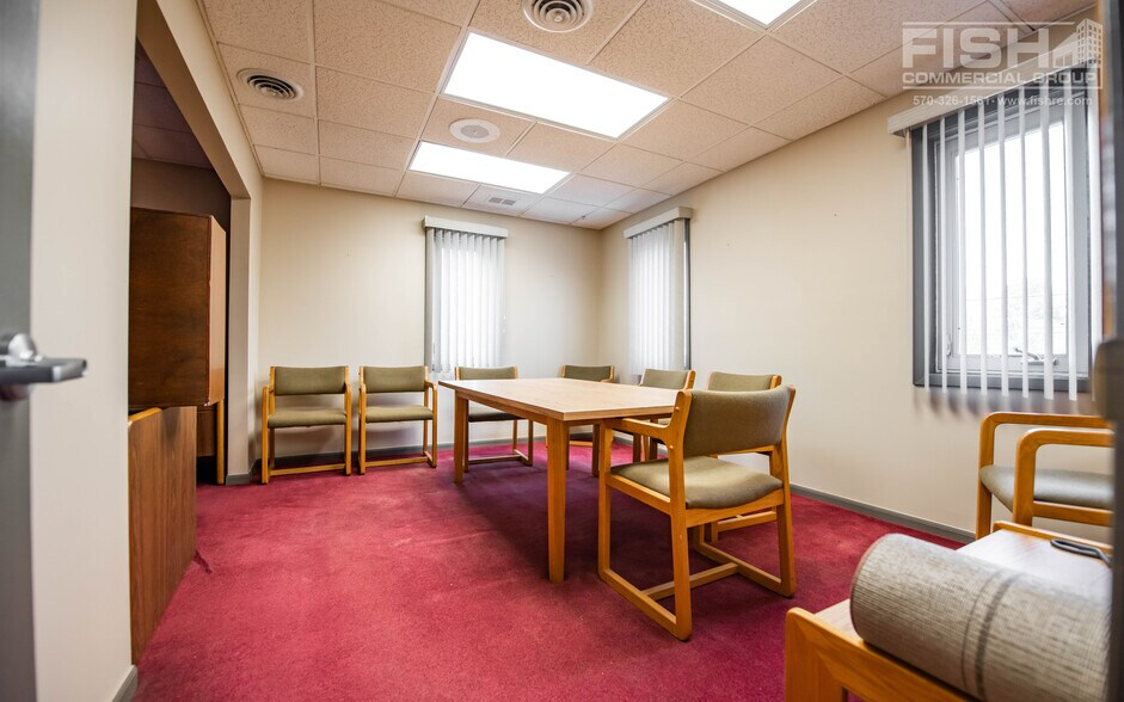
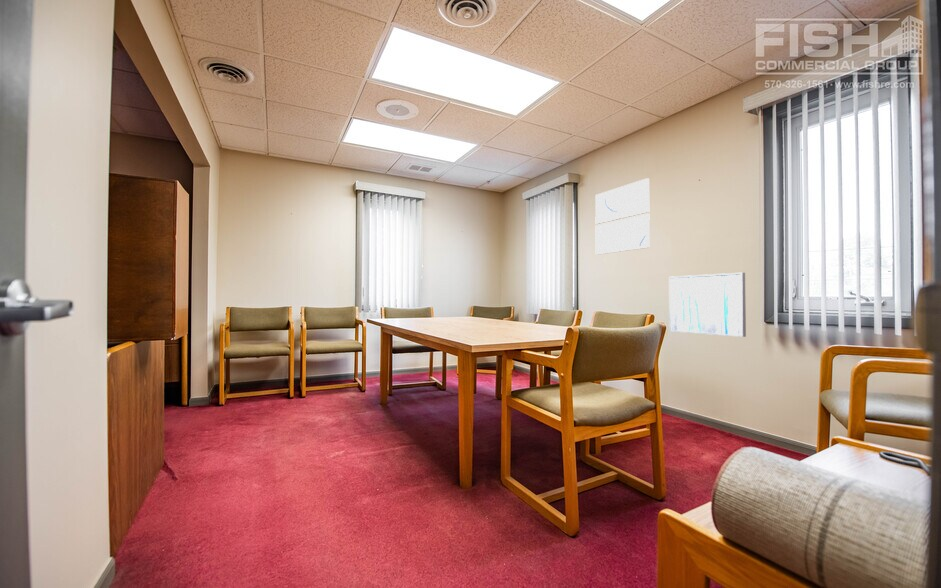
+ wall art [594,177,651,256]
+ wall art [668,272,747,338]
